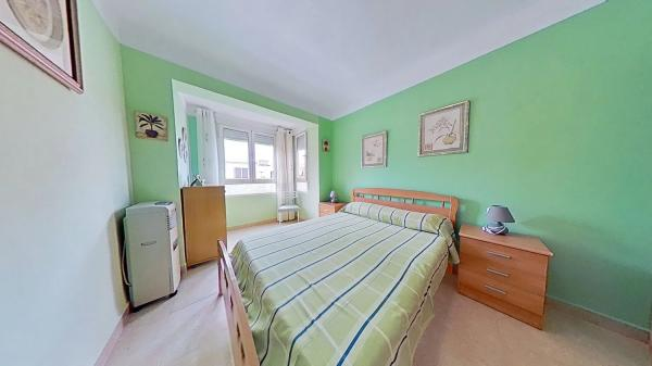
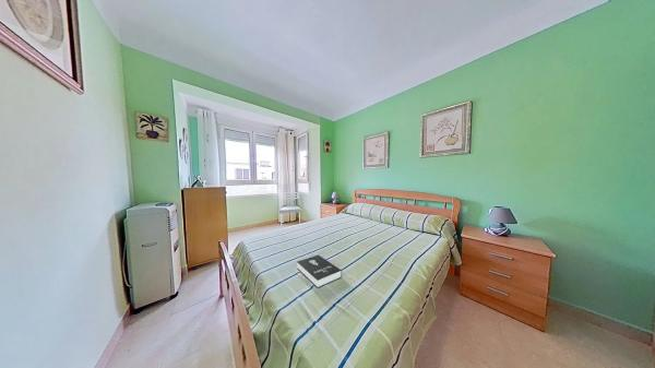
+ booklet [296,254,343,288]
